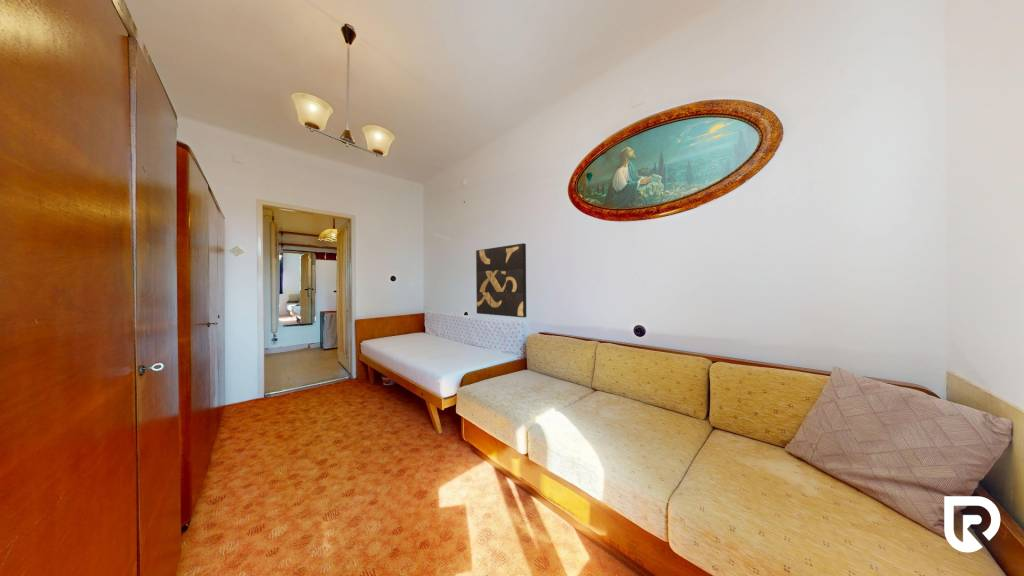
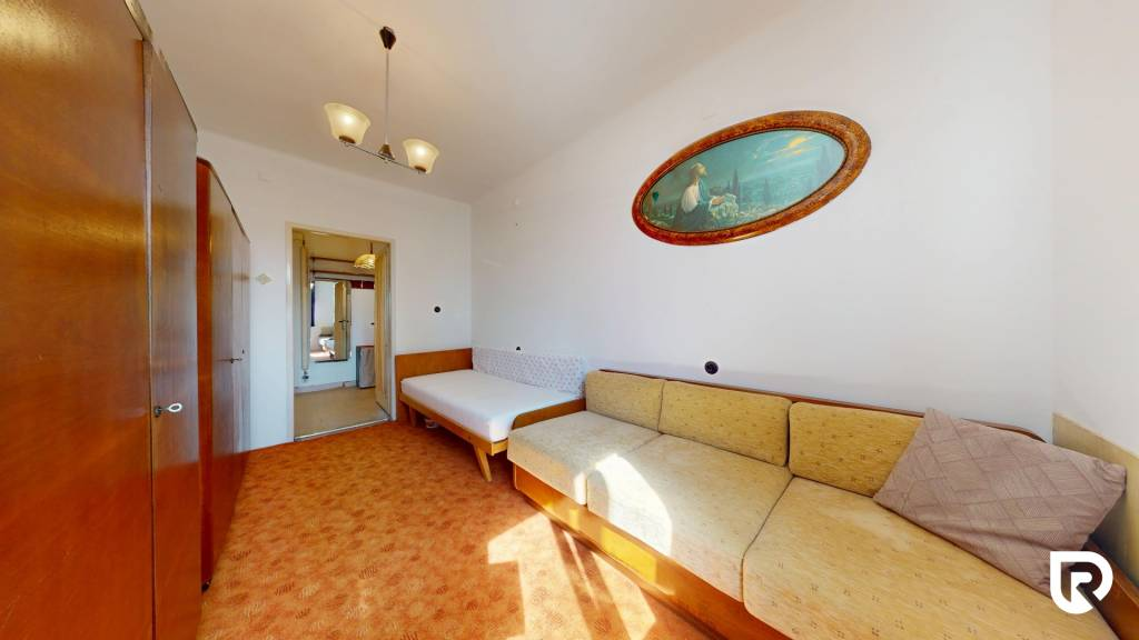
- wall art [475,242,527,319]
